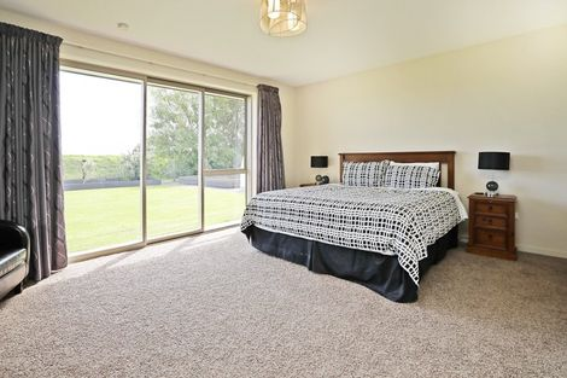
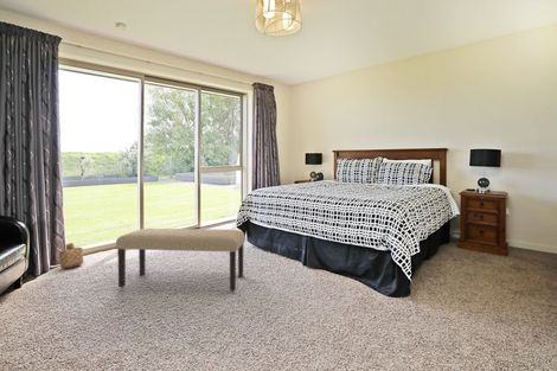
+ basket [58,242,84,269]
+ bench [115,228,247,293]
